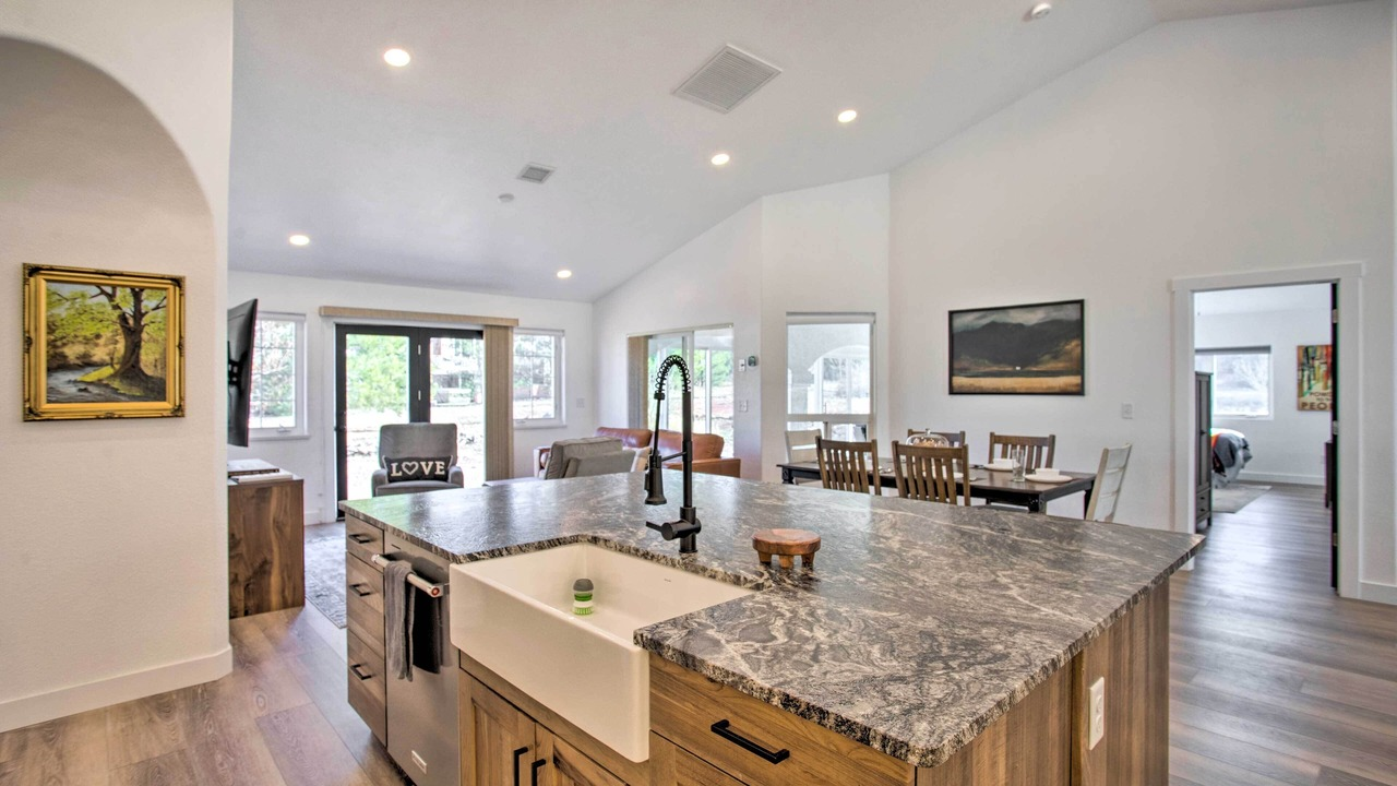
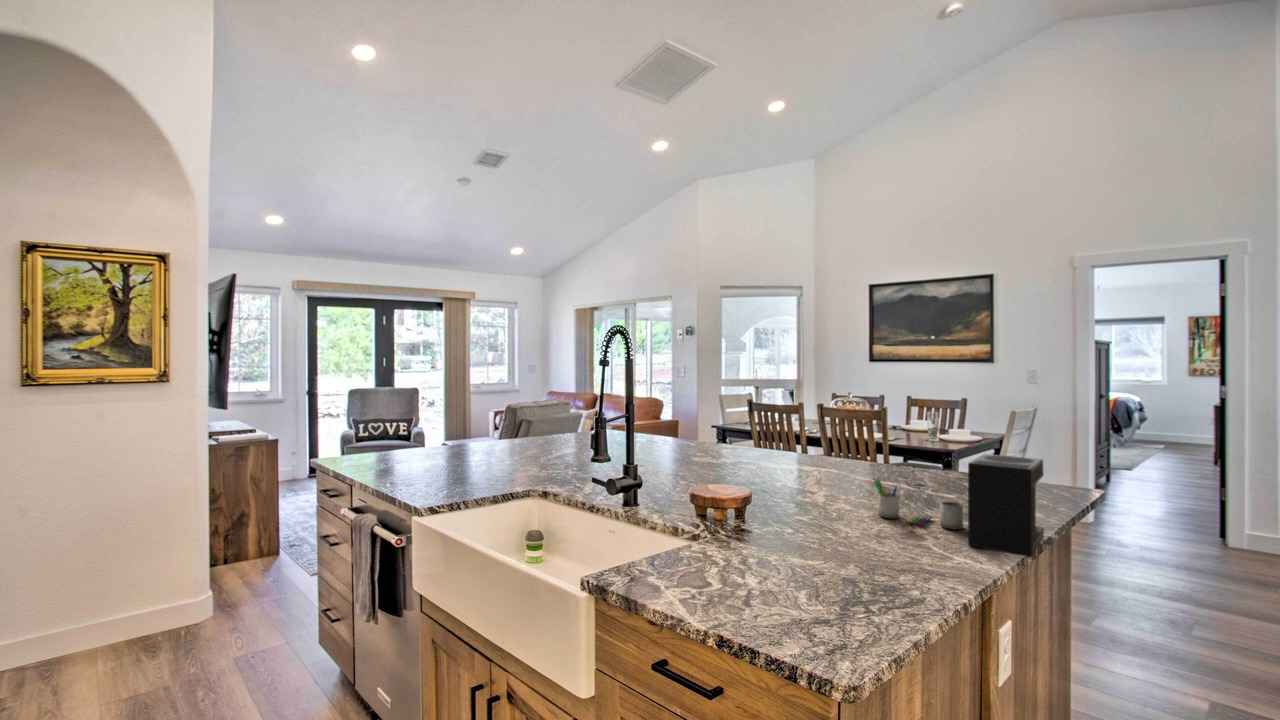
+ coffee maker [872,453,1045,558]
